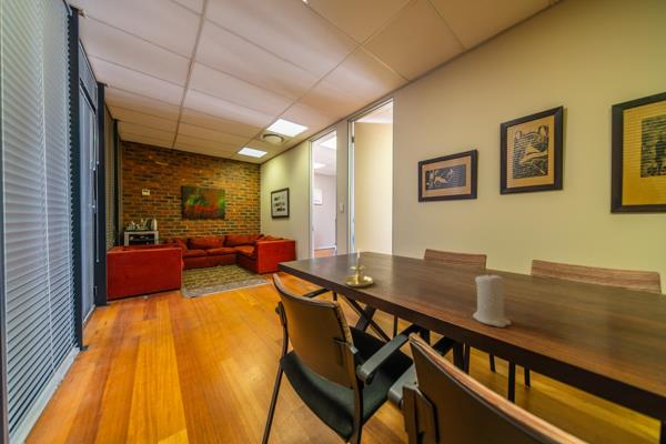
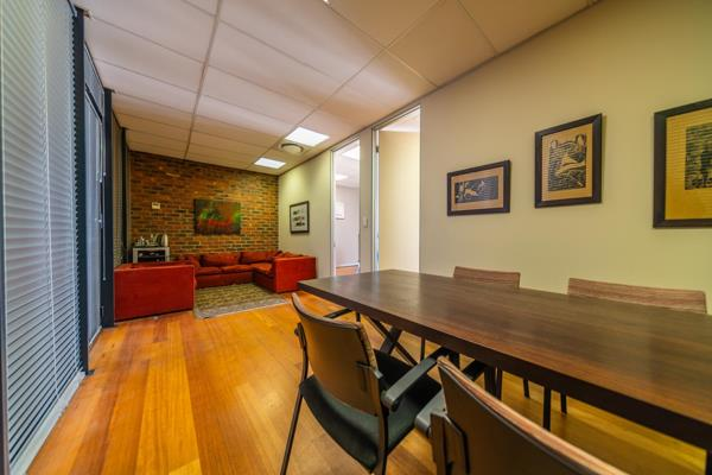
- candle holder [343,249,374,289]
- candle [472,271,512,329]
